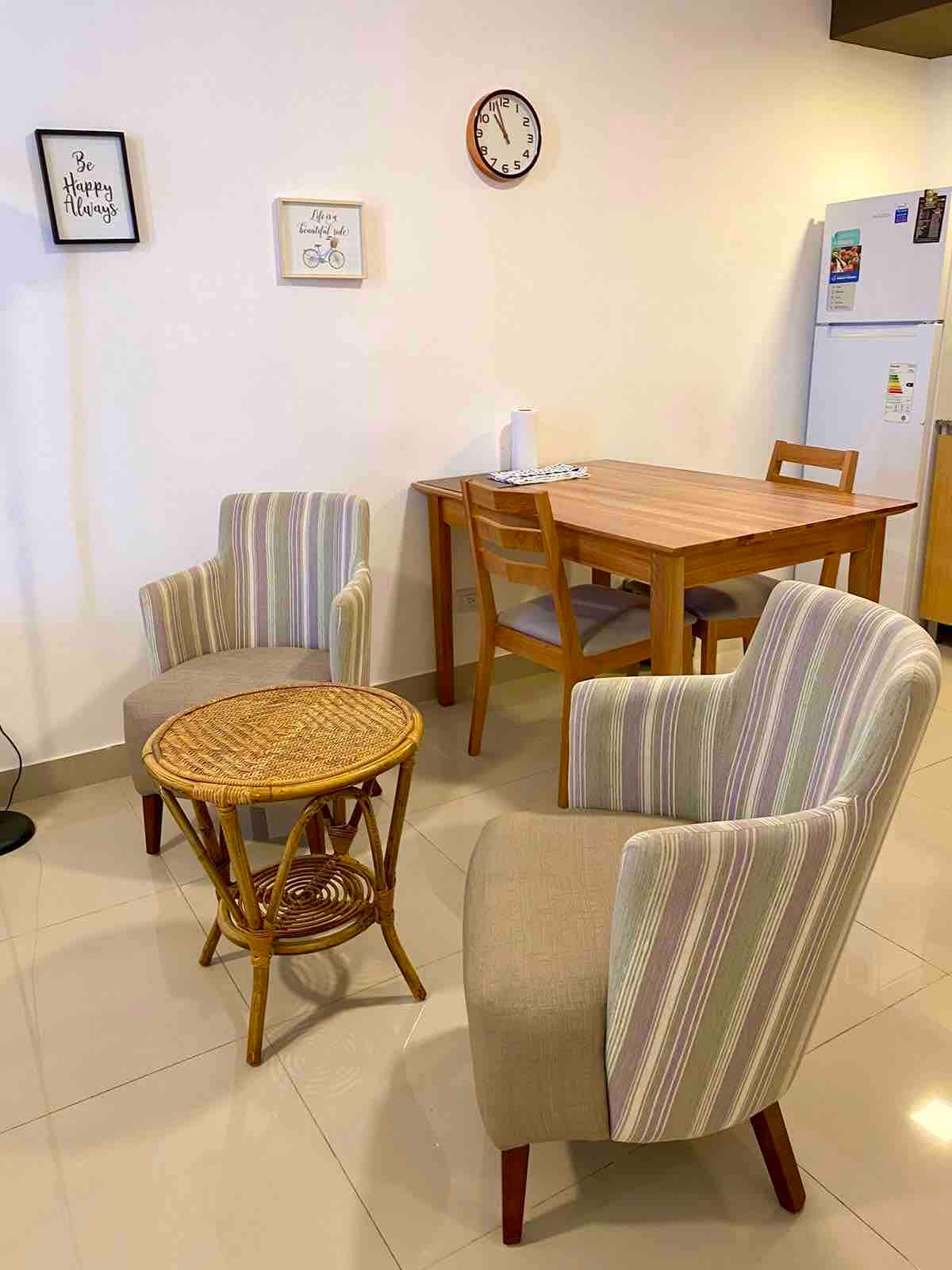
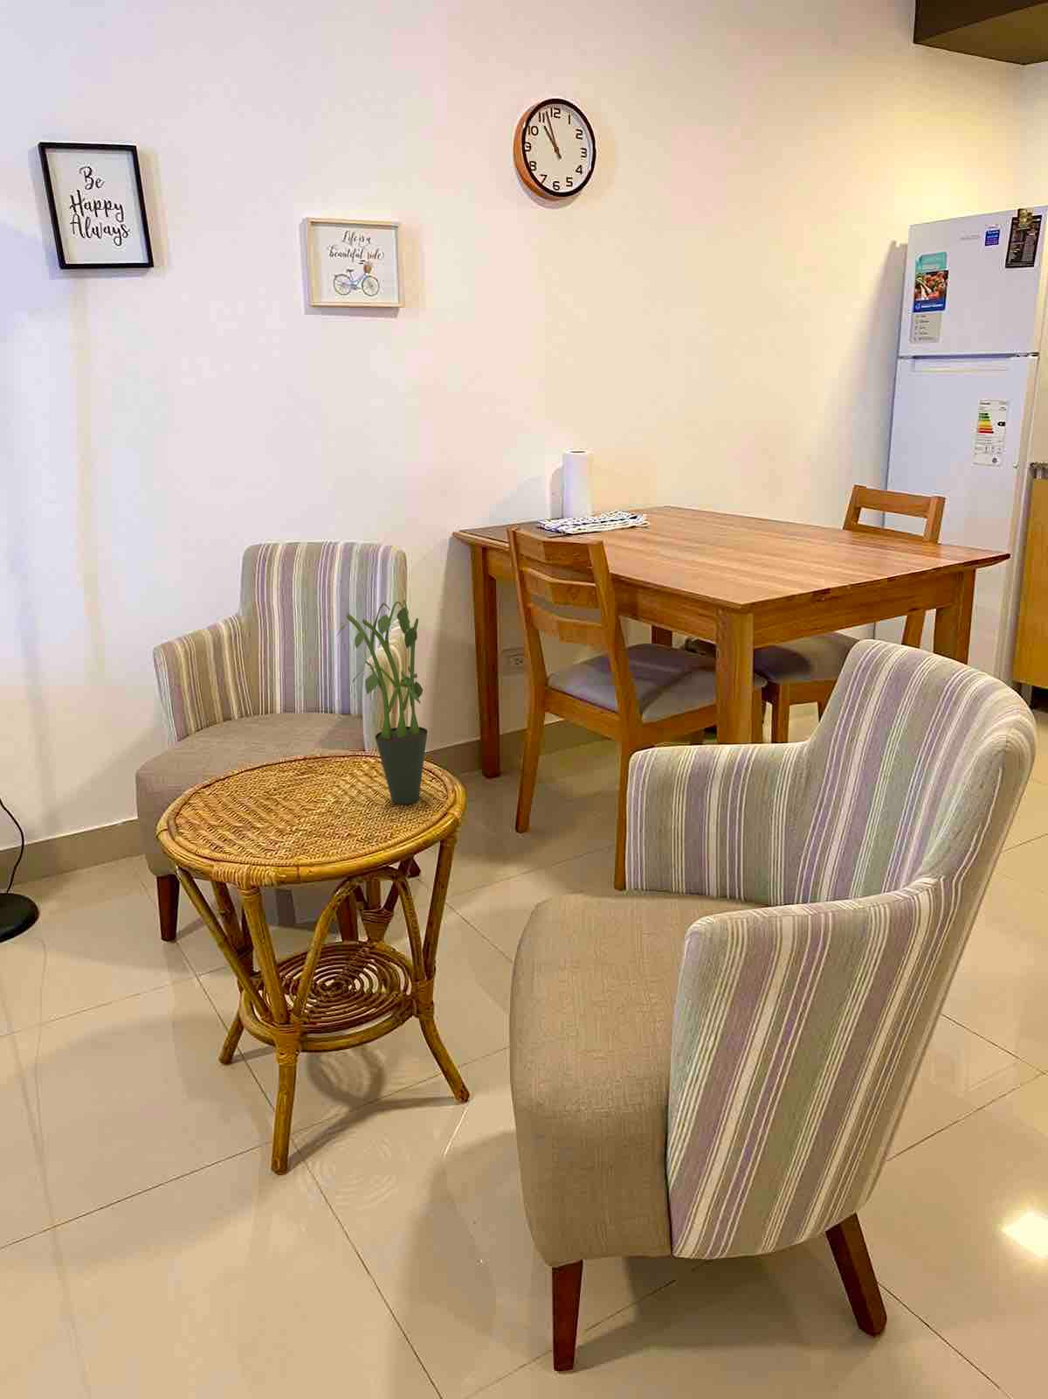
+ potted plant [336,599,428,805]
